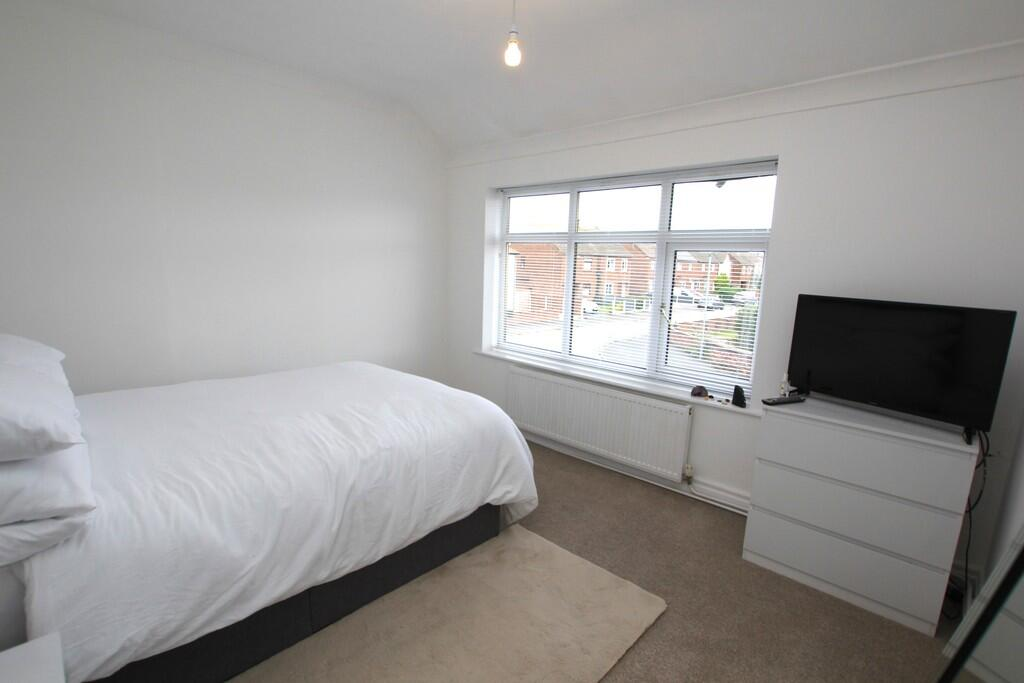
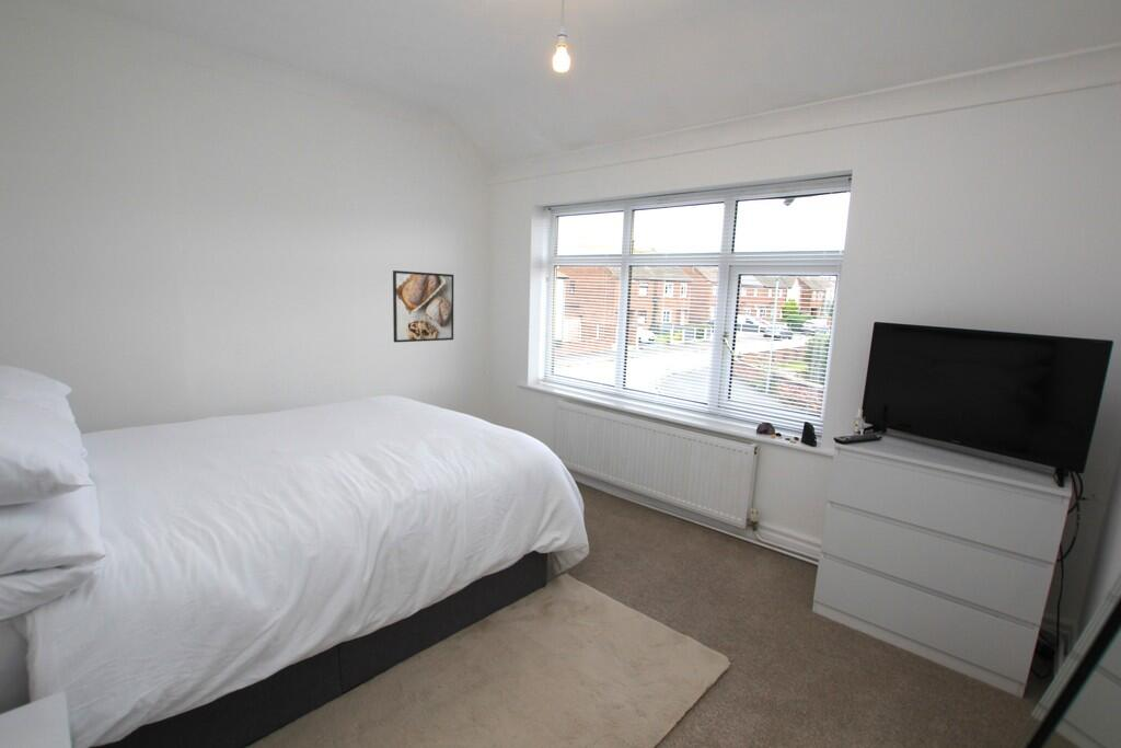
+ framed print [392,269,454,343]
